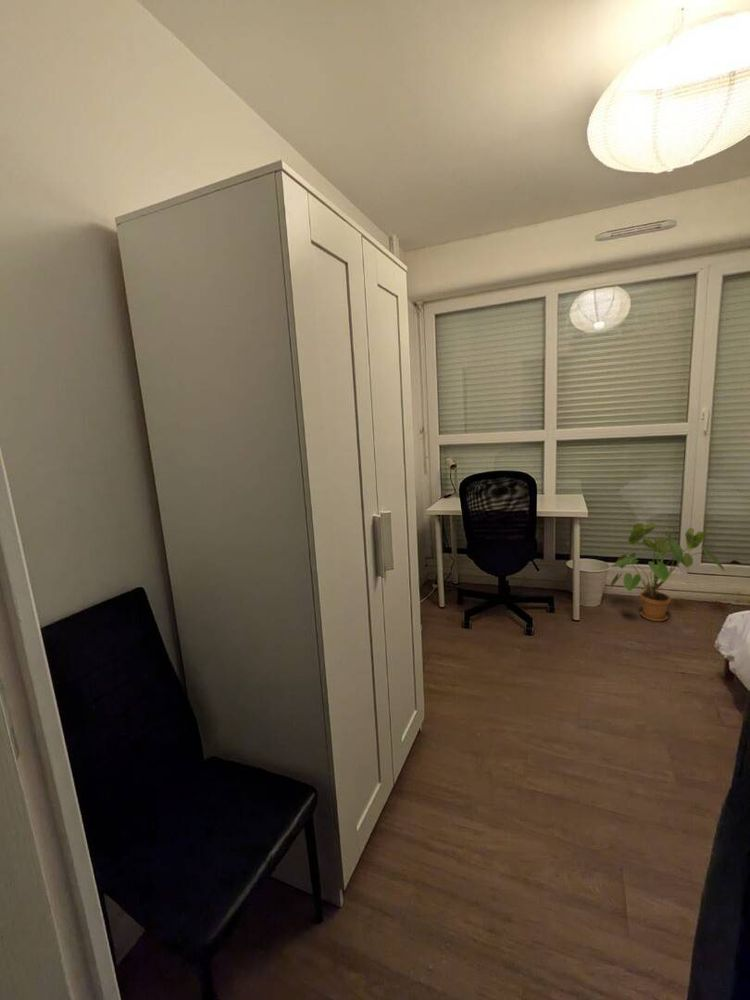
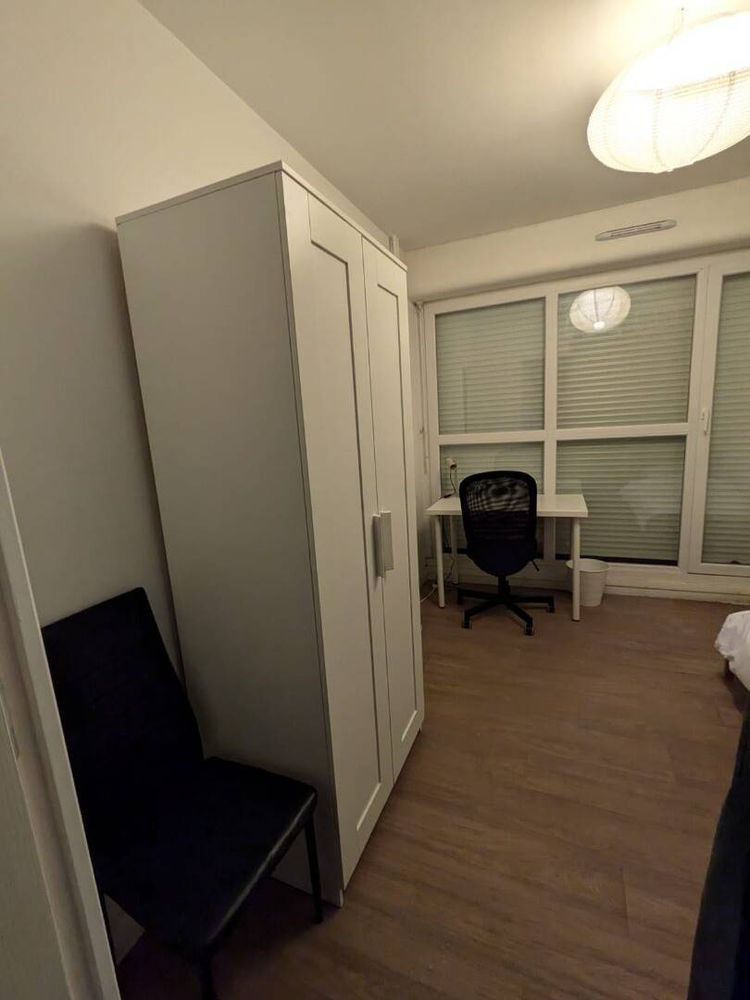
- house plant [609,522,729,623]
